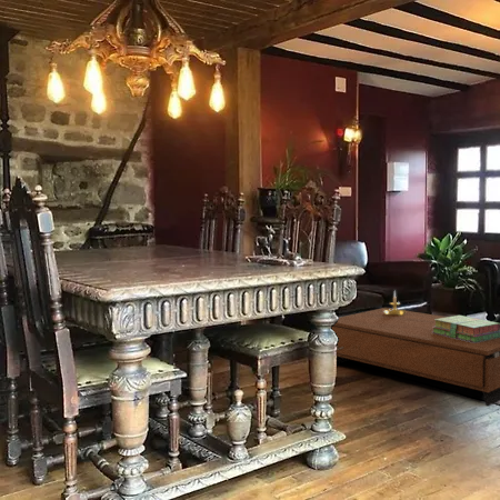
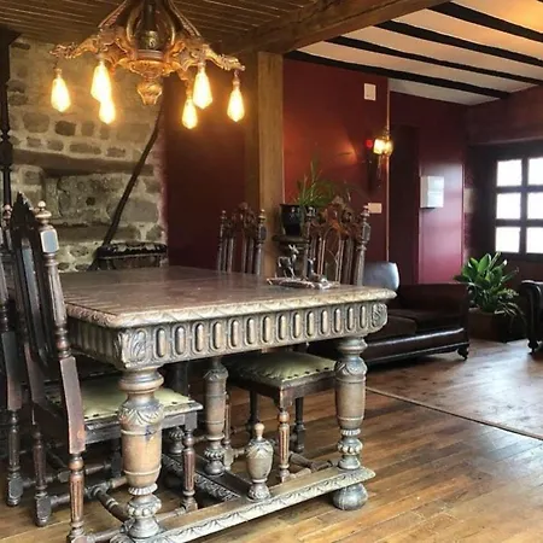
- stack of books [432,314,500,342]
- candle holder [383,289,407,316]
- coffee table [331,307,500,408]
